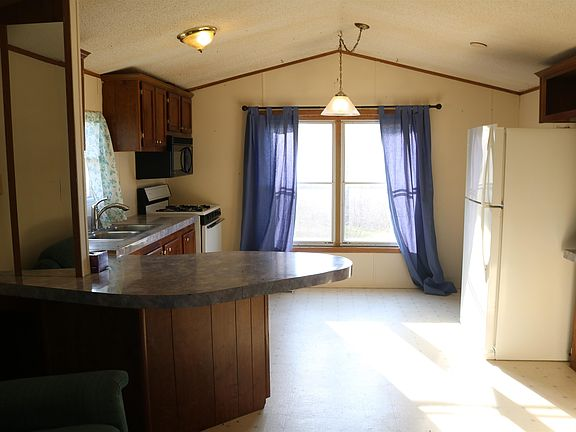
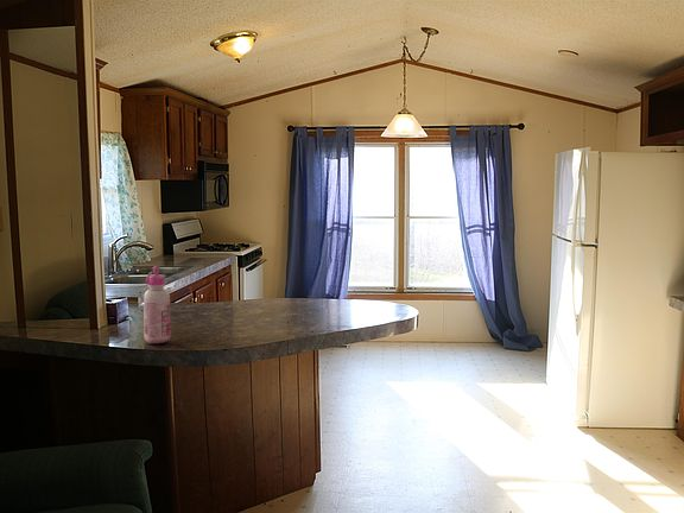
+ glue bottle [142,265,172,346]
